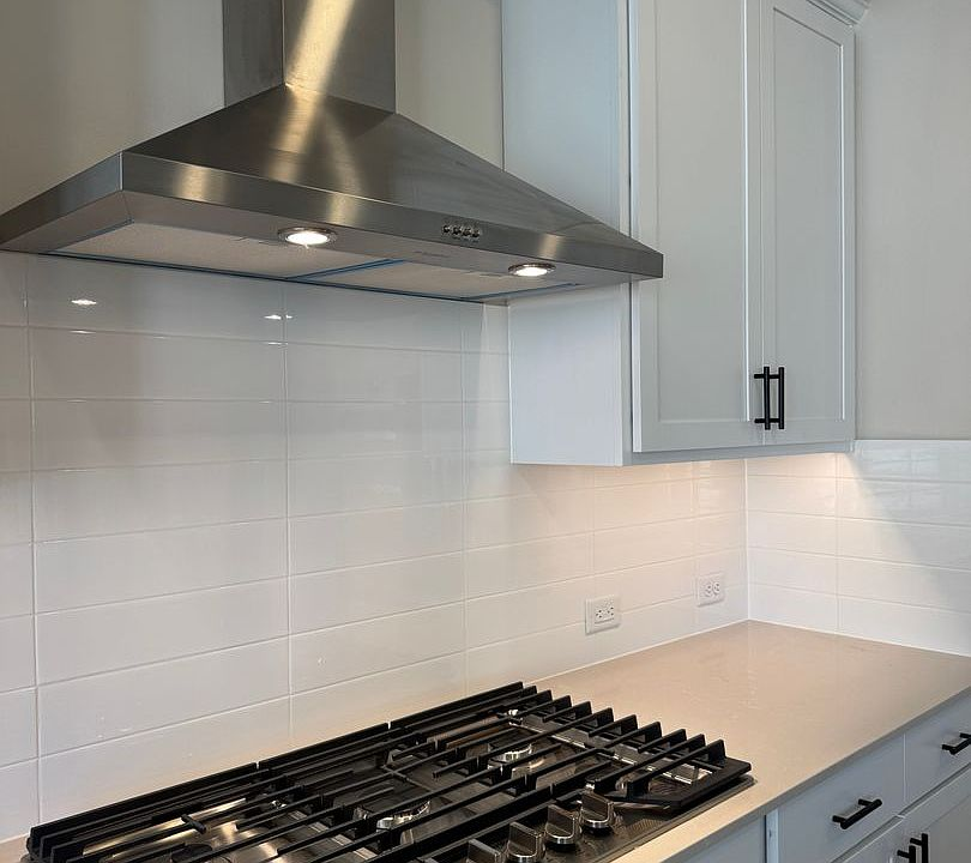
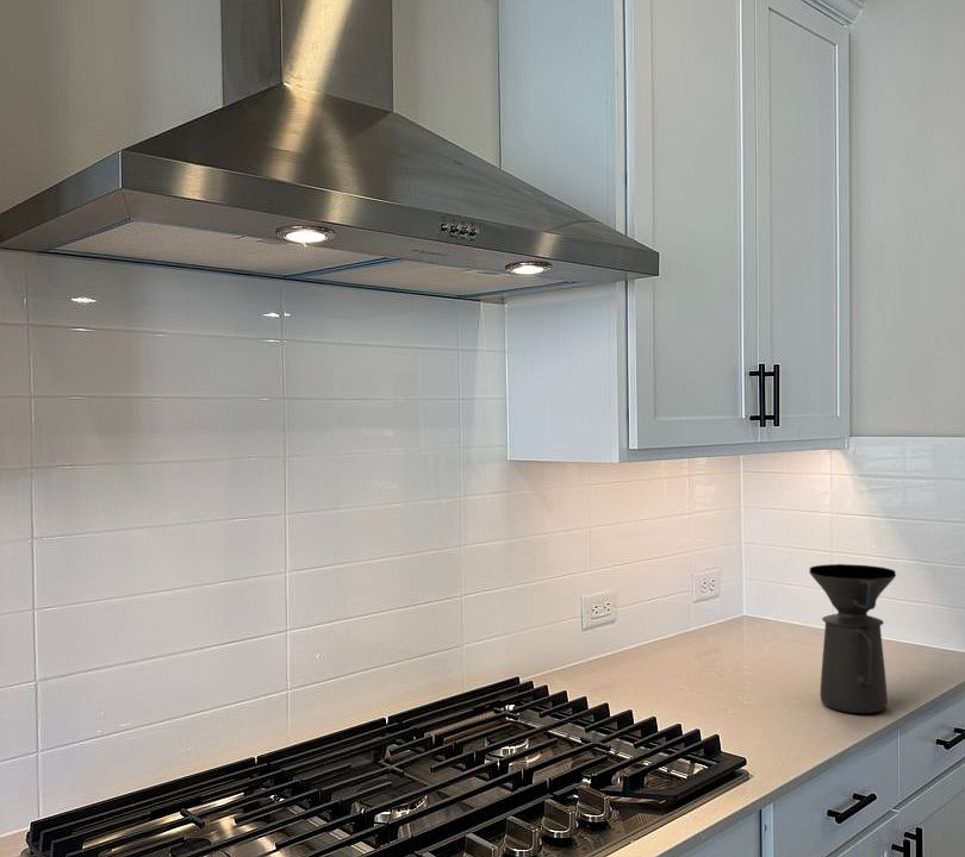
+ coffee maker [808,563,897,714]
